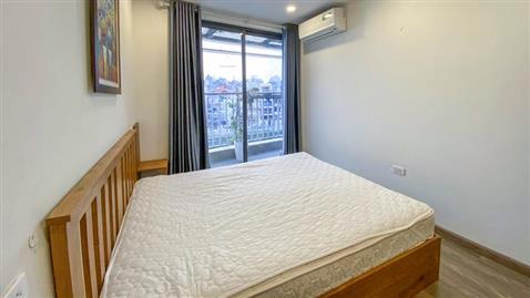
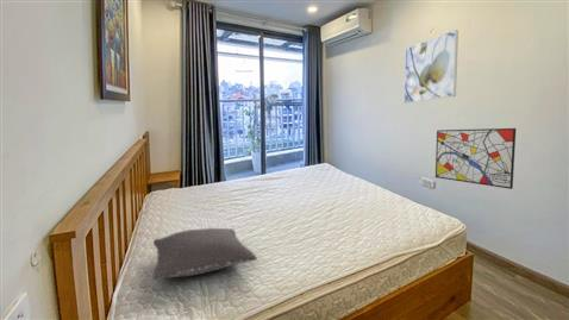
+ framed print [404,29,459,105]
+ wall art [434,127,517,190]
+ pillow [151,227,258,281]
